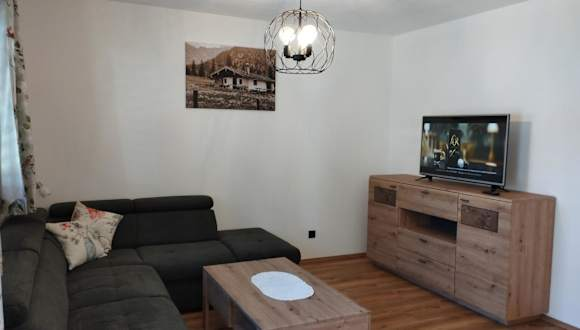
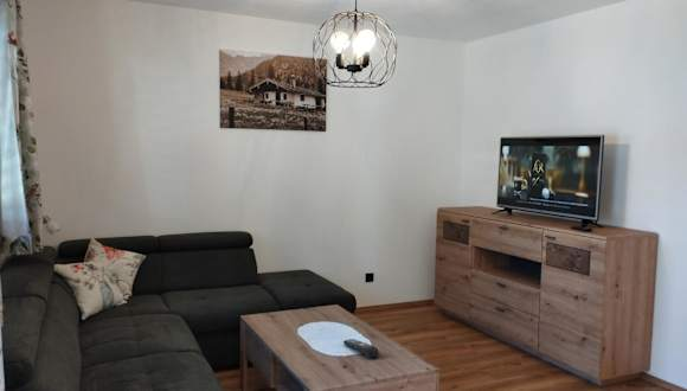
+ remote control [342,338,379,359]
